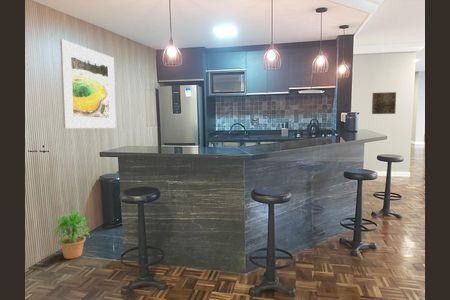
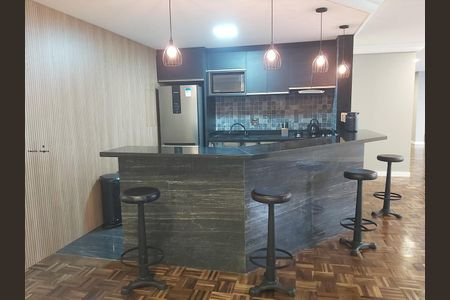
- wall art [371,91,397,115]
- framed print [59,38,117,129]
- potted plant [52,211,91,260]
